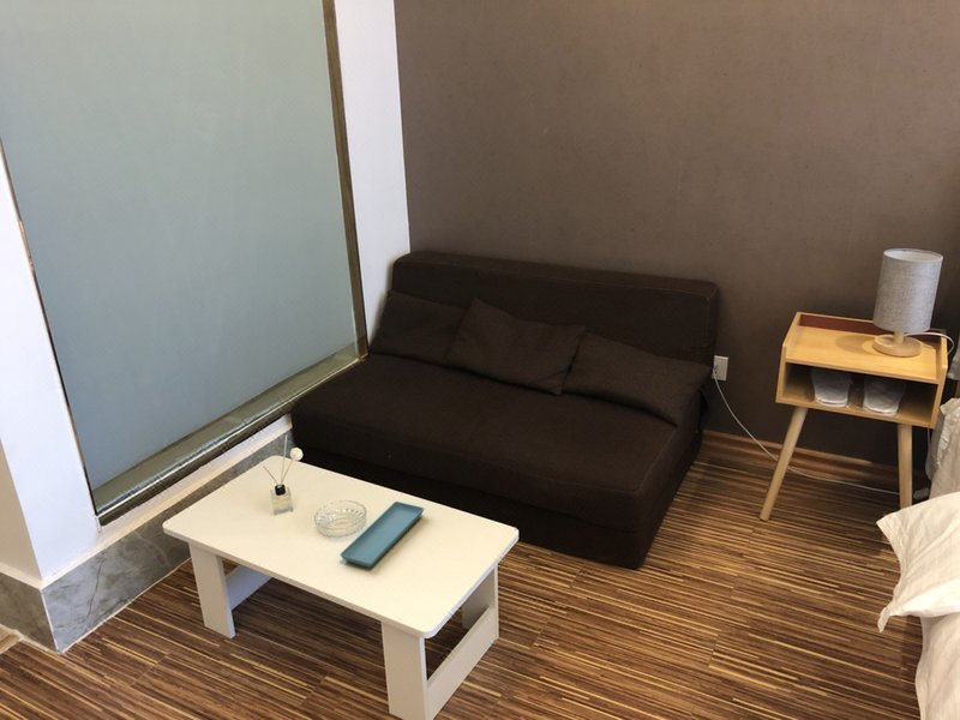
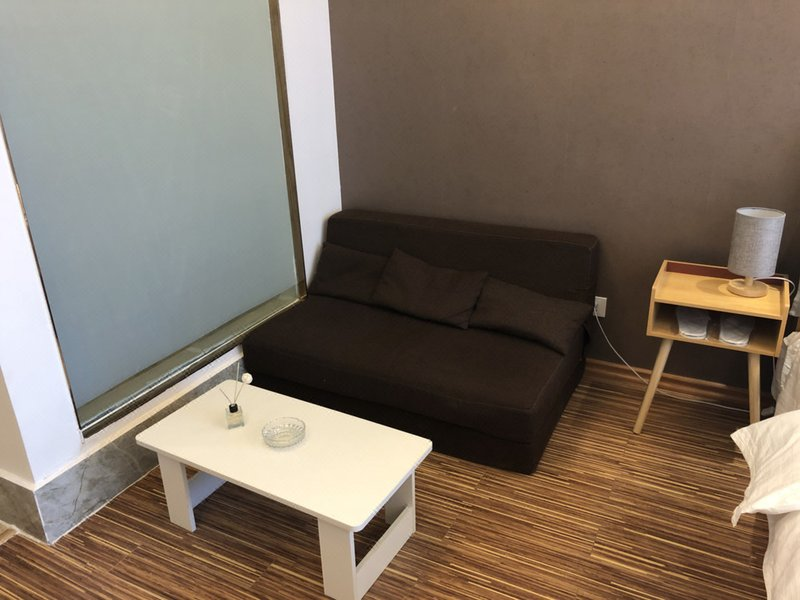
- saucer [338,500,425,569]
